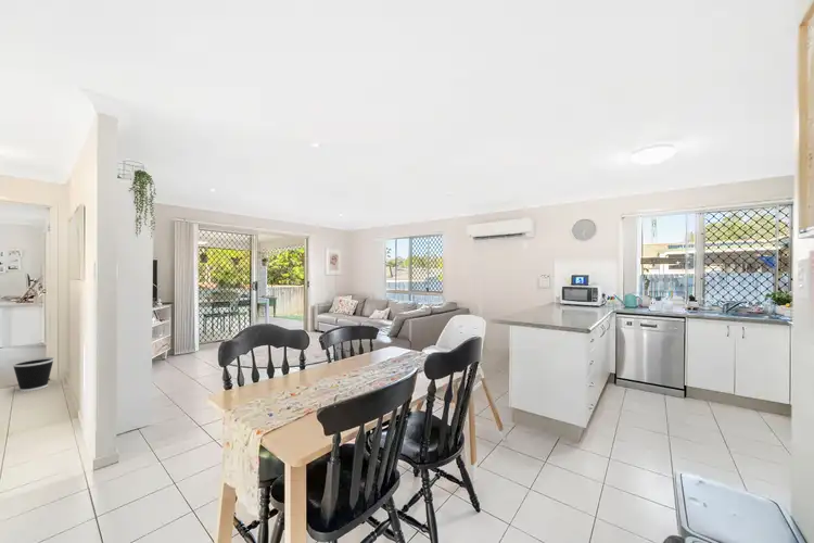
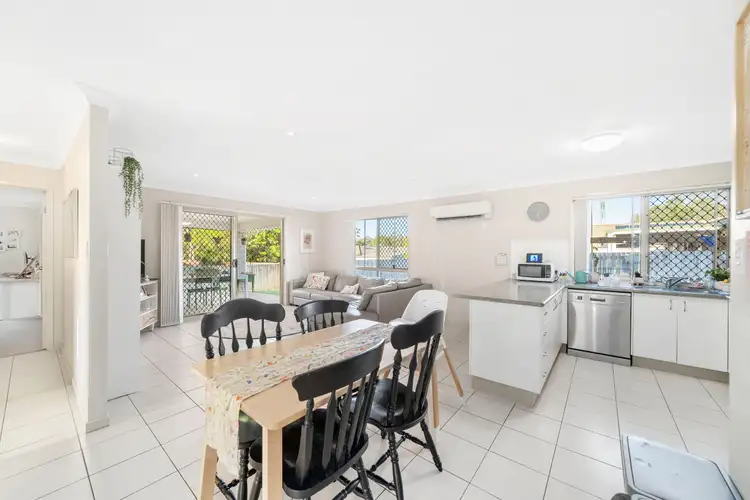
- wastebasket [11,356,55,392]
